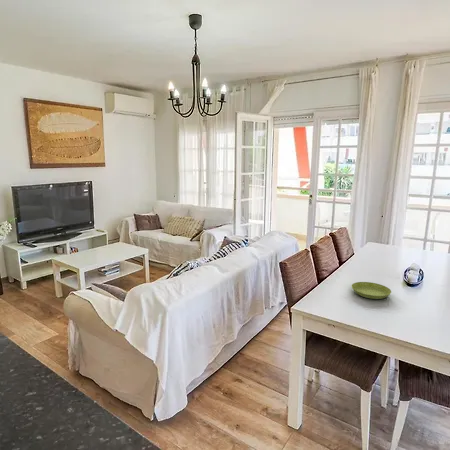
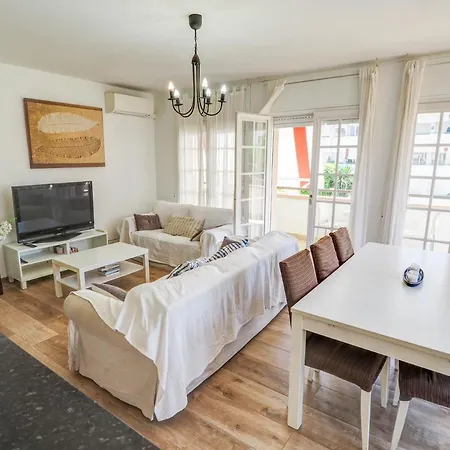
- saucer [351,281,392,300]
